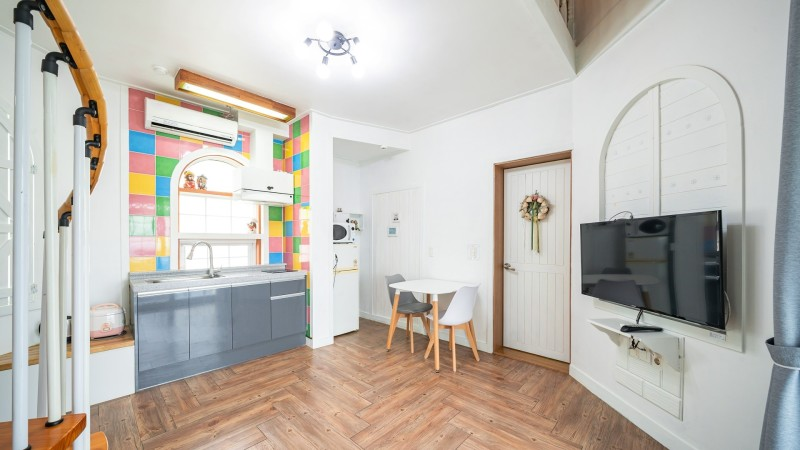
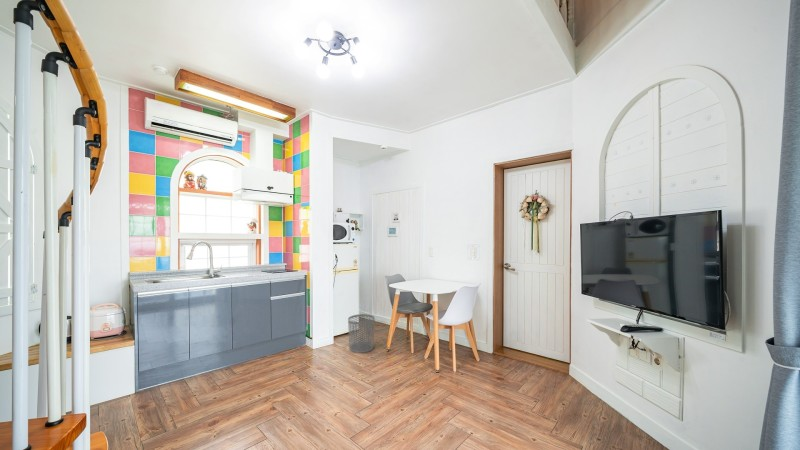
+ waste bin [347,313,376,354]
